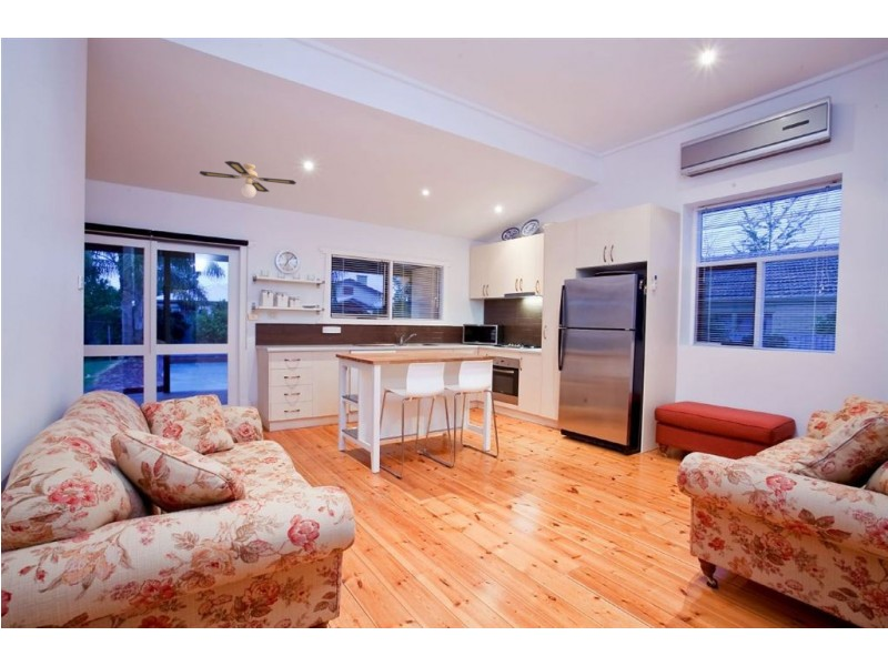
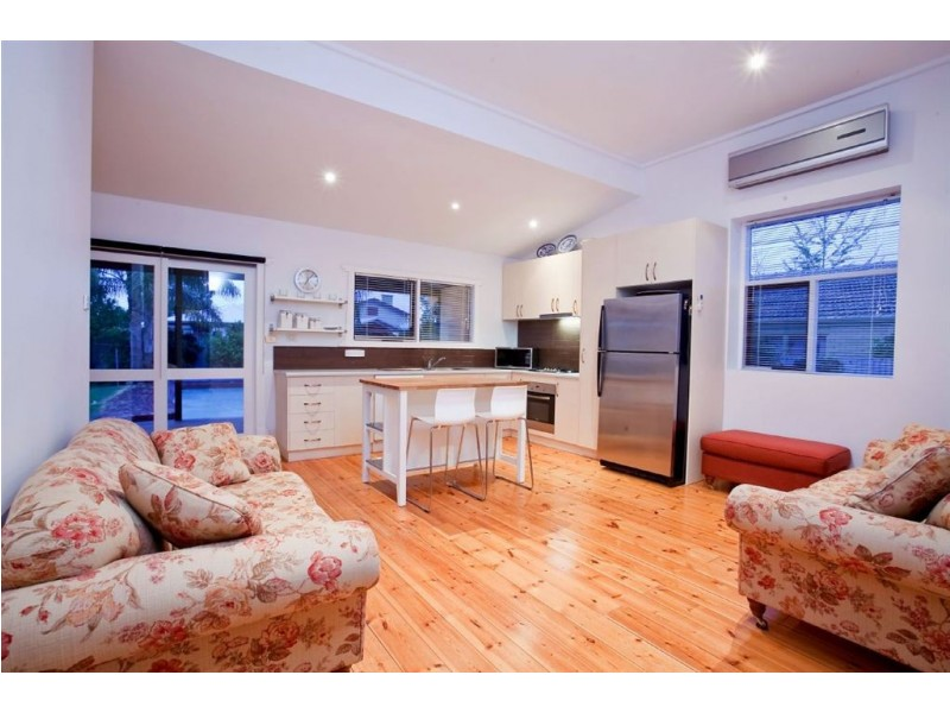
- ceiling fan [199,160,297,199]
